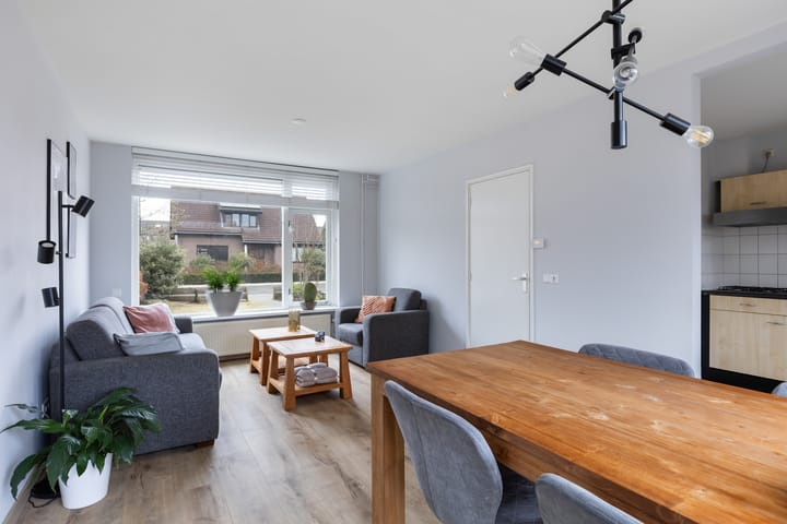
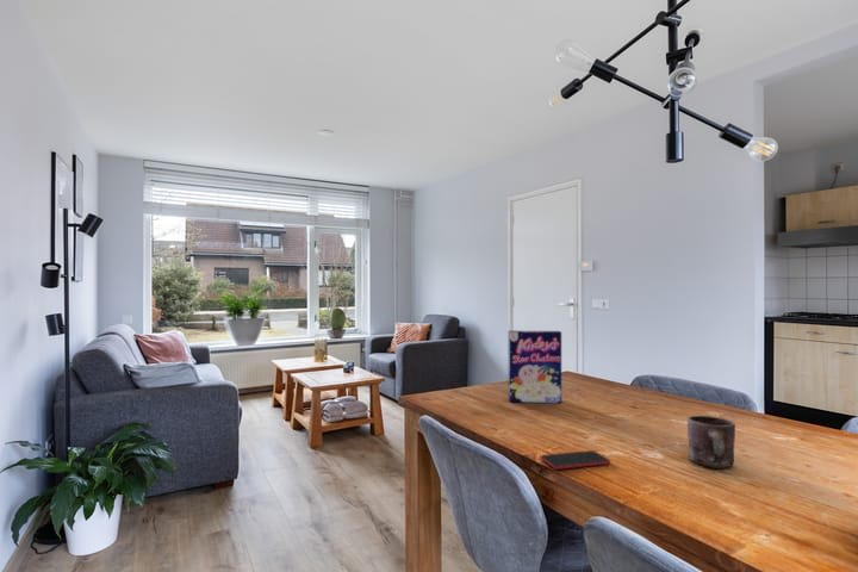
+ cereal box [508,330,562,404]
+ smartphone [539,449,611,471]
+ mug [686,415,736,470]
